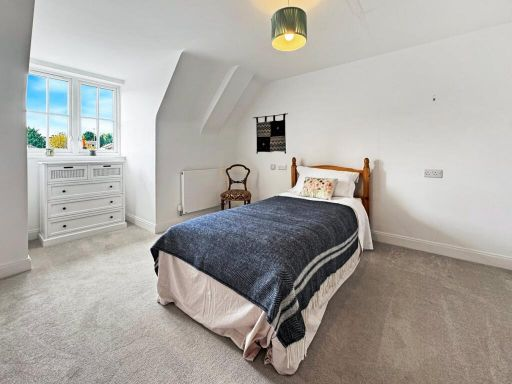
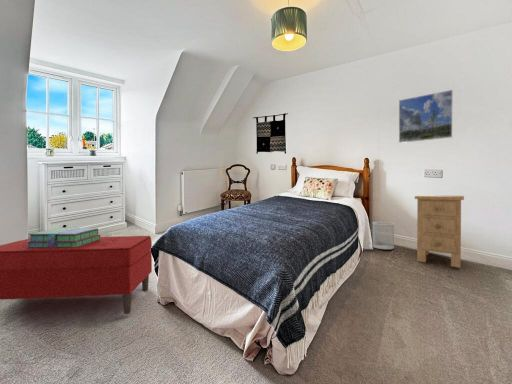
+ nightstand [414,194,465,269]
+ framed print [398,89,454,144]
+ bench [0,235,153,315]
+ wastebasket [371,221,395,250]
+ stack of books [27,227,101,248]
